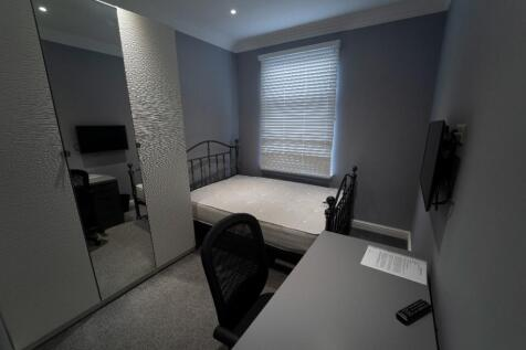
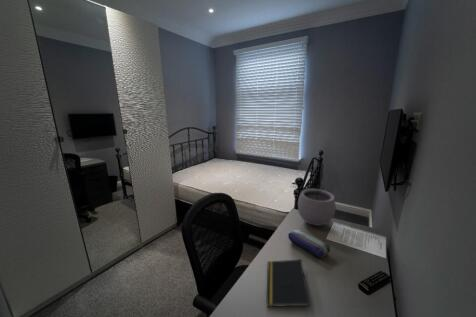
+ plant pot [297,182,337,227]
+ notepad [266,259,311,308]
+ pencil case [287,228,331,259]
